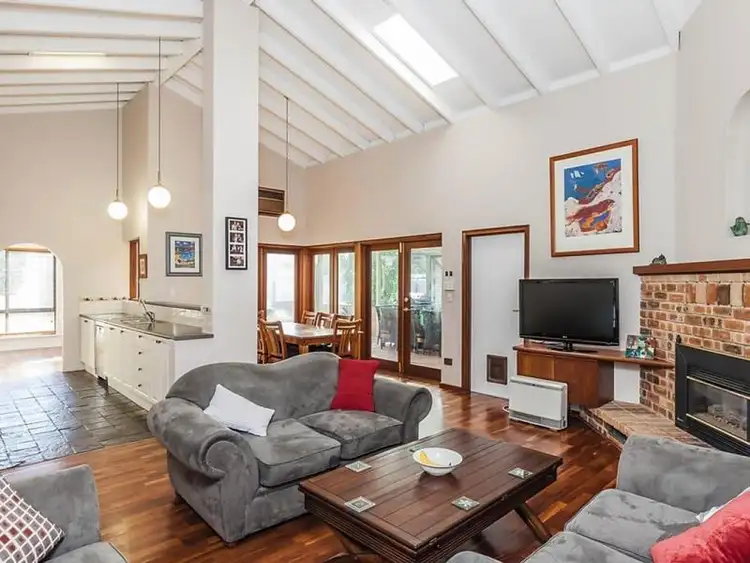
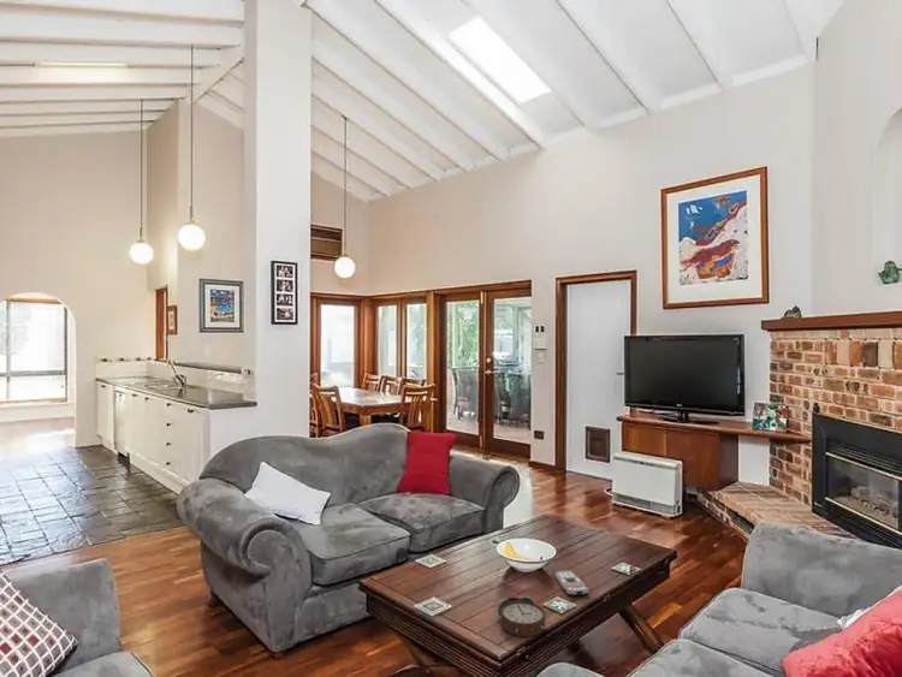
+ alarm clock [495,595,546,637]
+ remote control [554,570,591,596]
